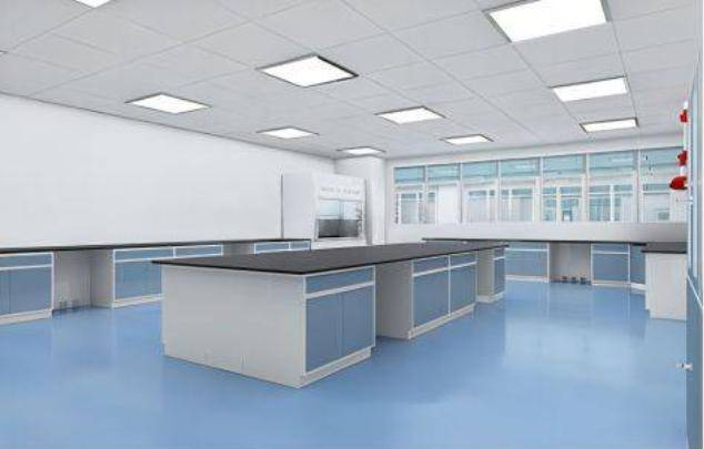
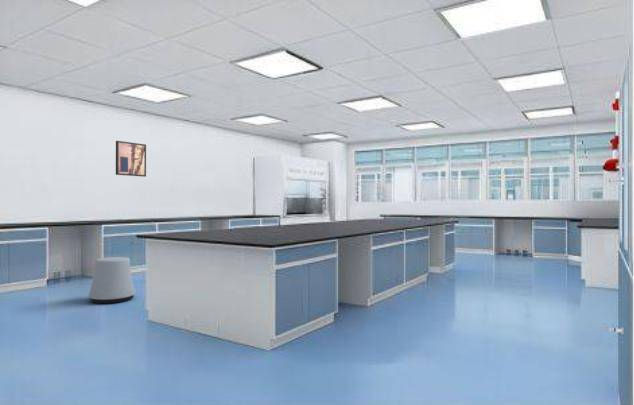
+ wall art [115,140,147,178]
+ stool [88,256,137,304]
